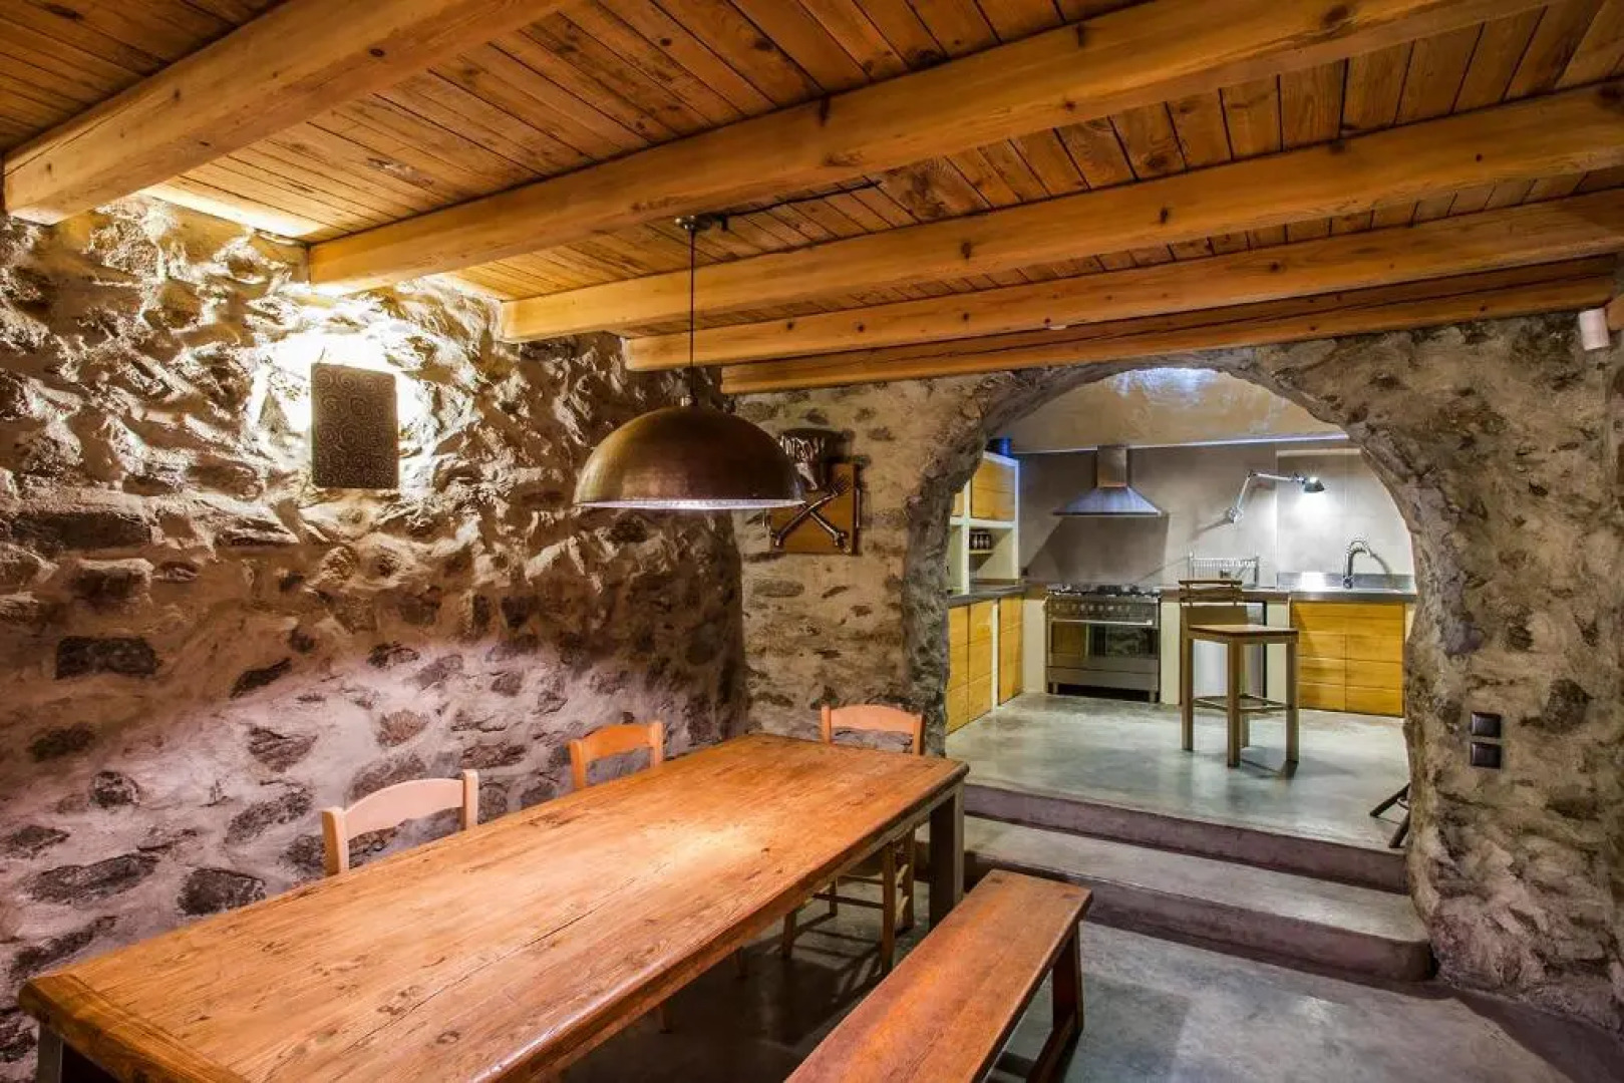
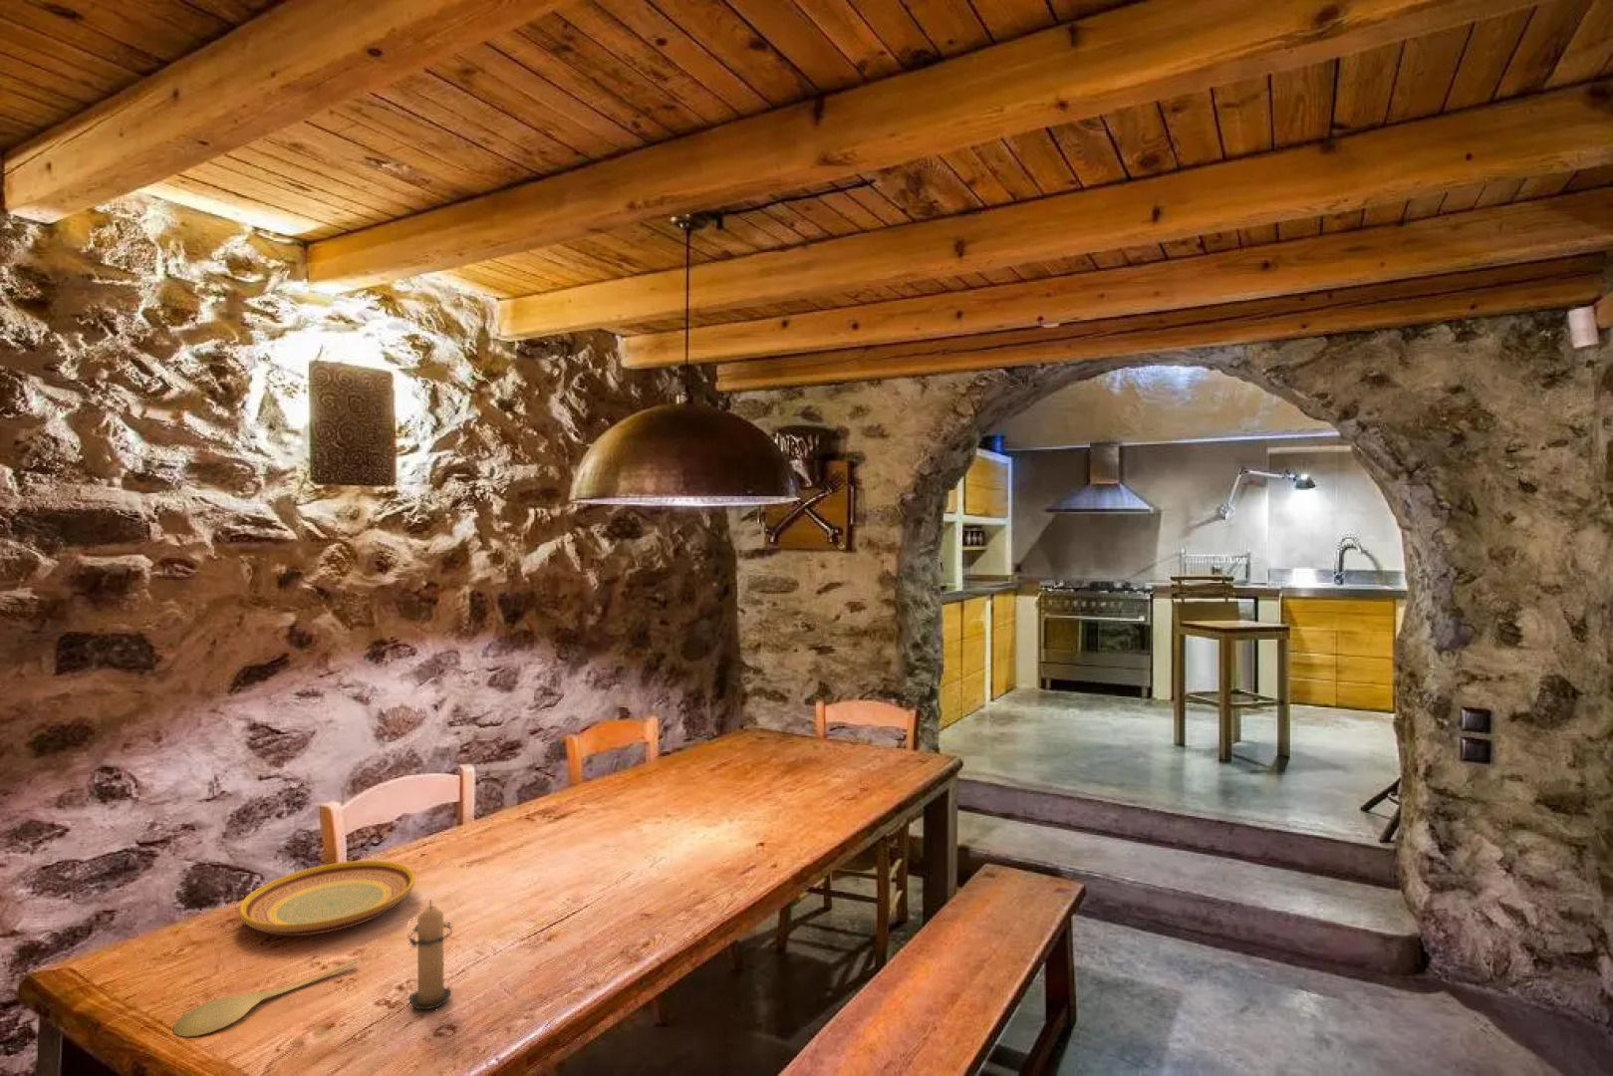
+ spoon [173,958,359,1038]
+ plate [238,860,417,937]
+ candle [406,898,454,1010]
